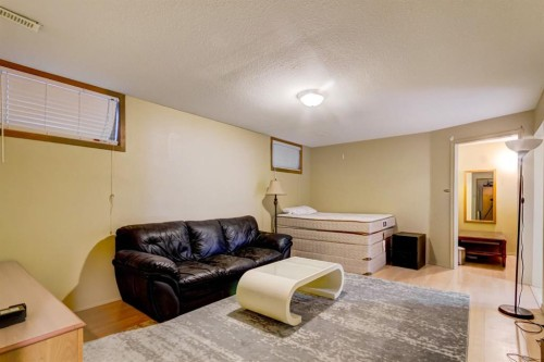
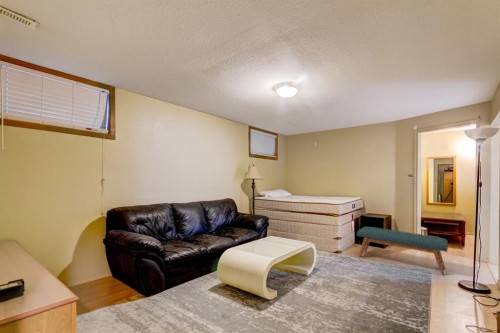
+ bench [356,226,449,277]
